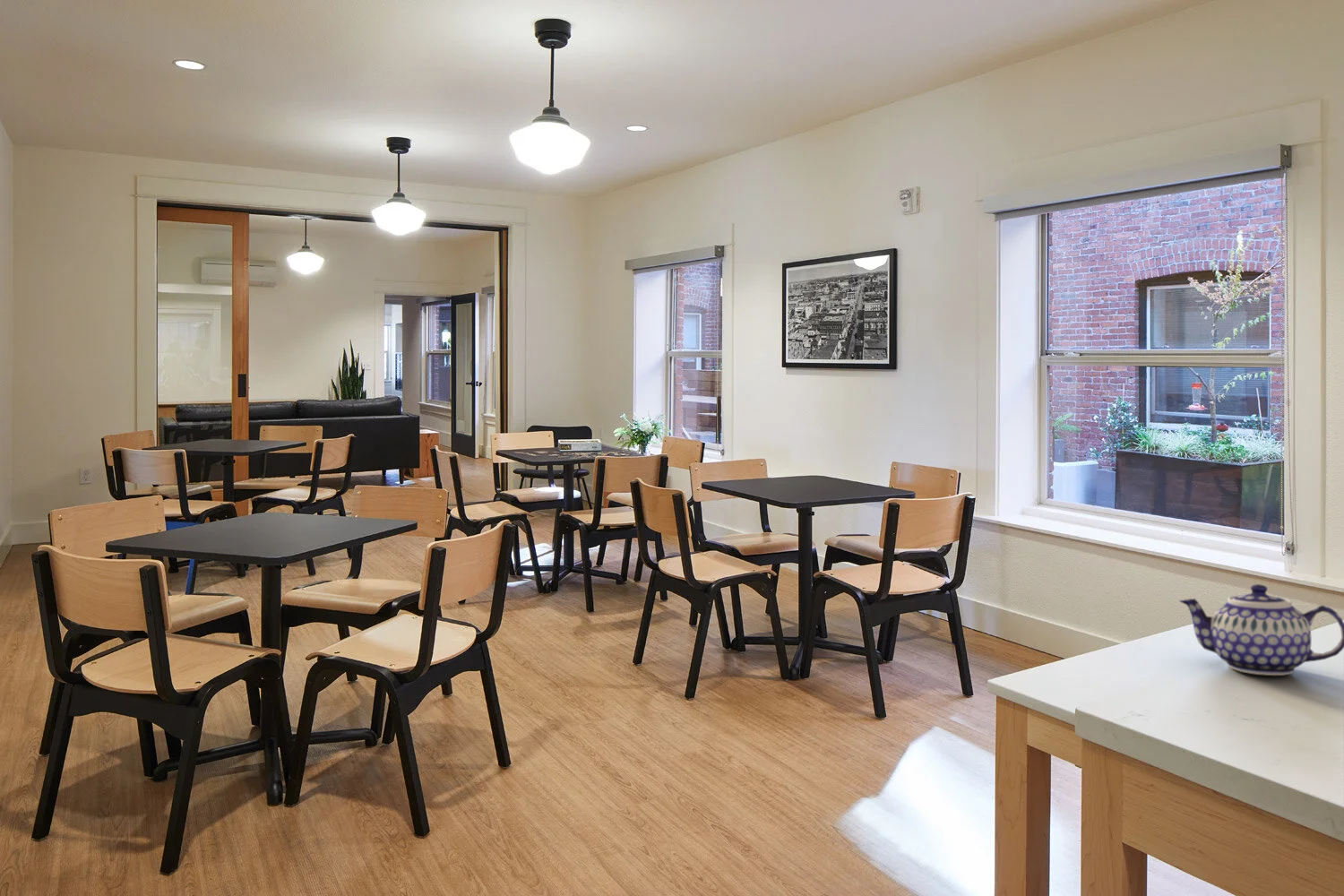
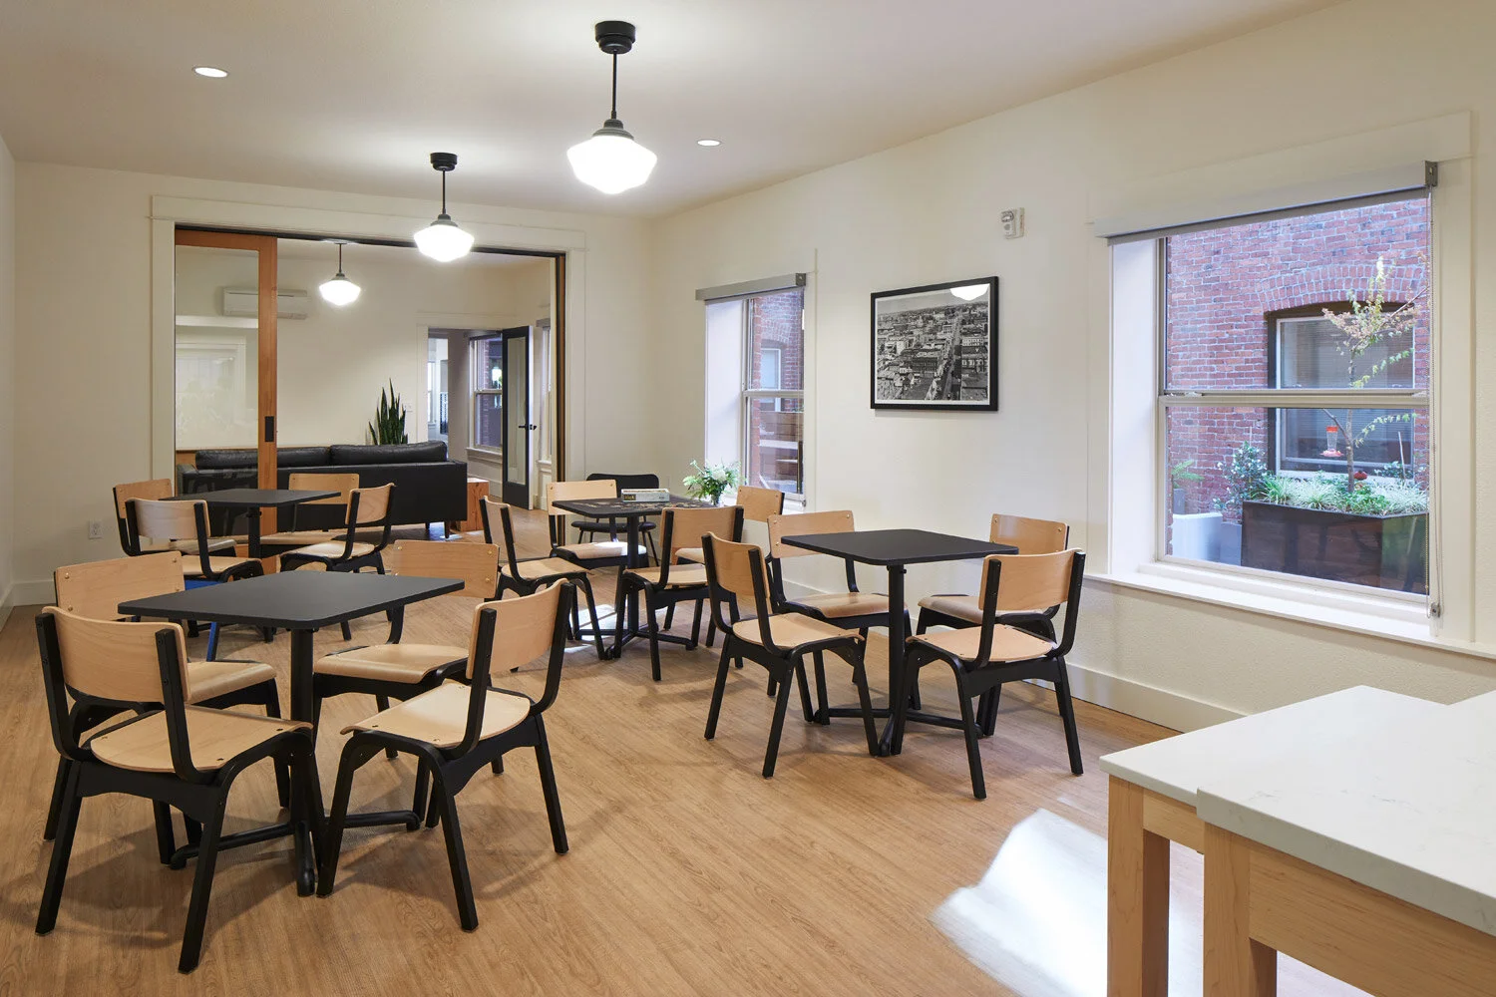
- teapot [1179,583,1344,676]
